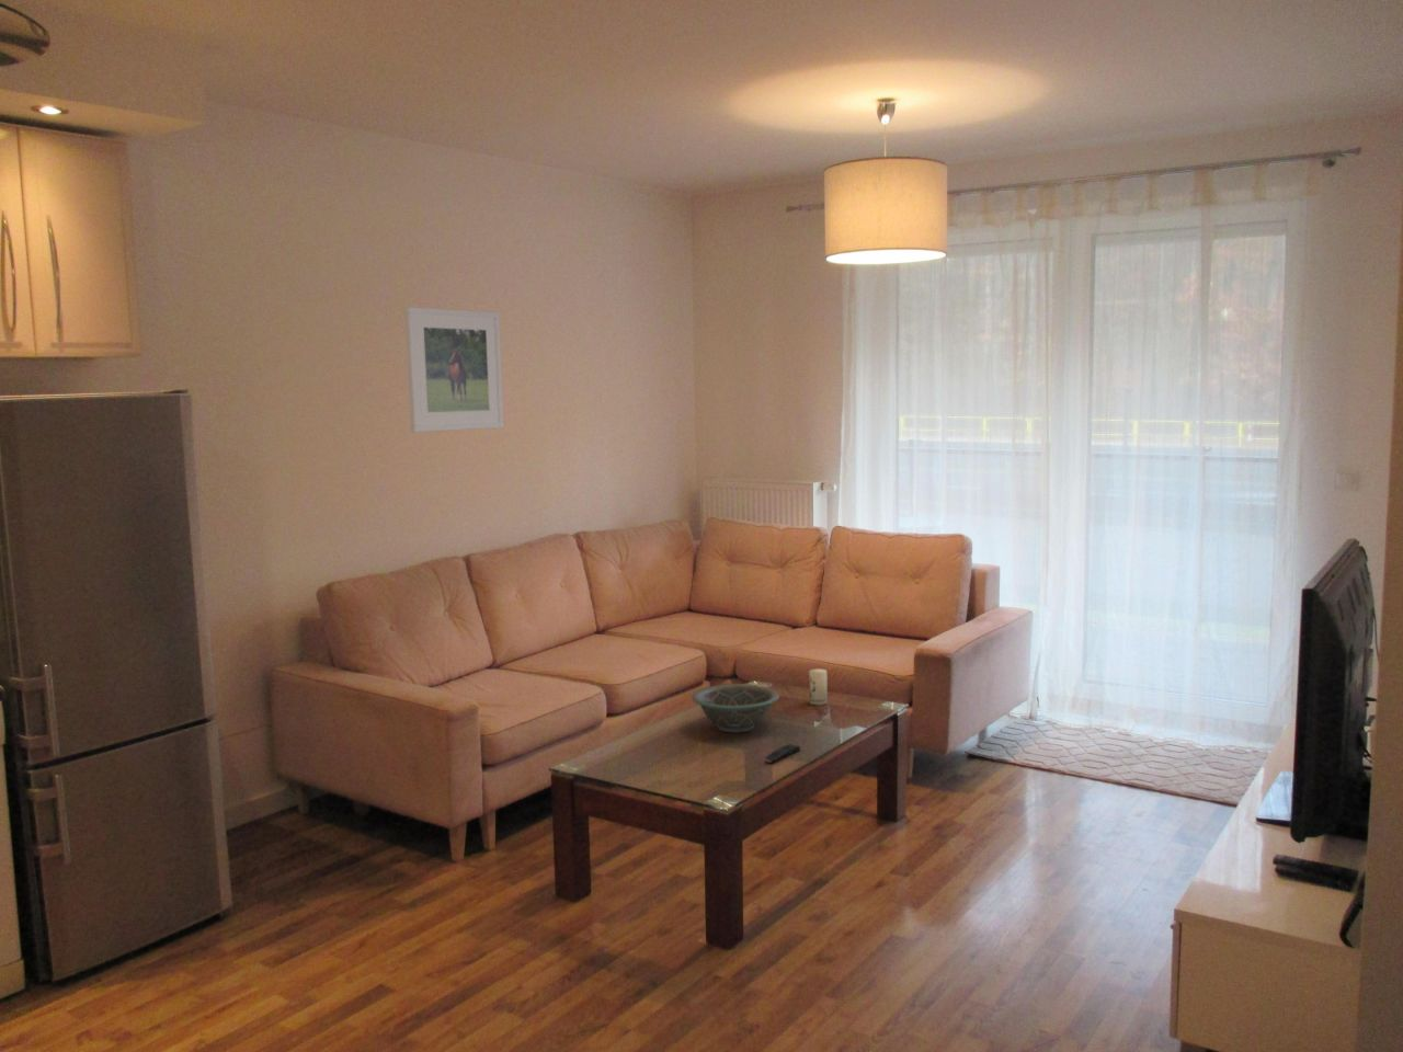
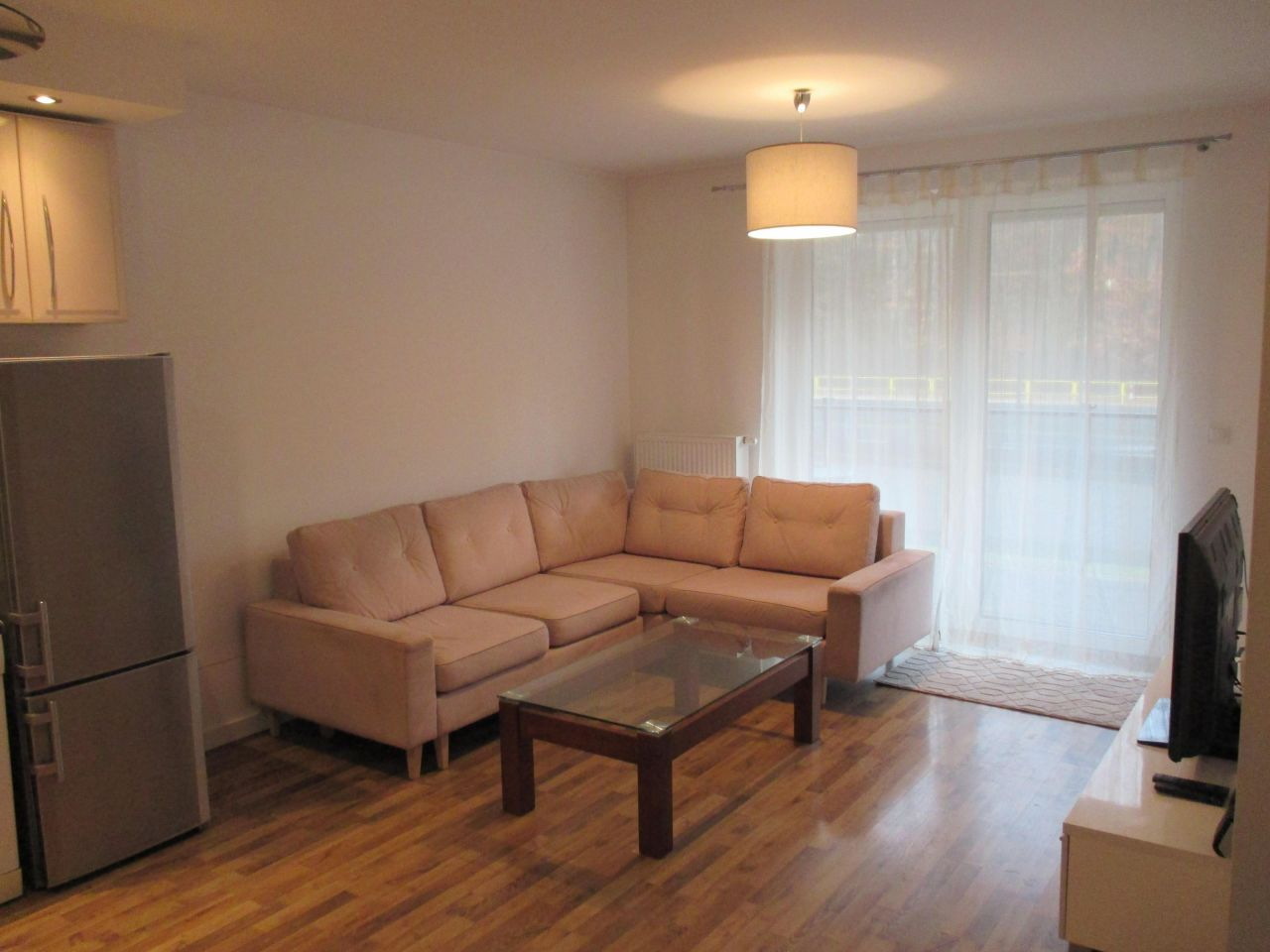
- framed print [403,306,505,433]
- decorative bowl [690,683,780,734]
- candle [808,667,829,706]
- remote control [764,743,801,764]
